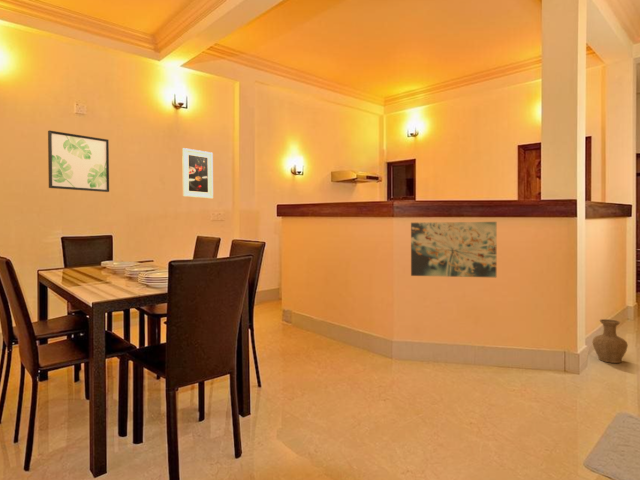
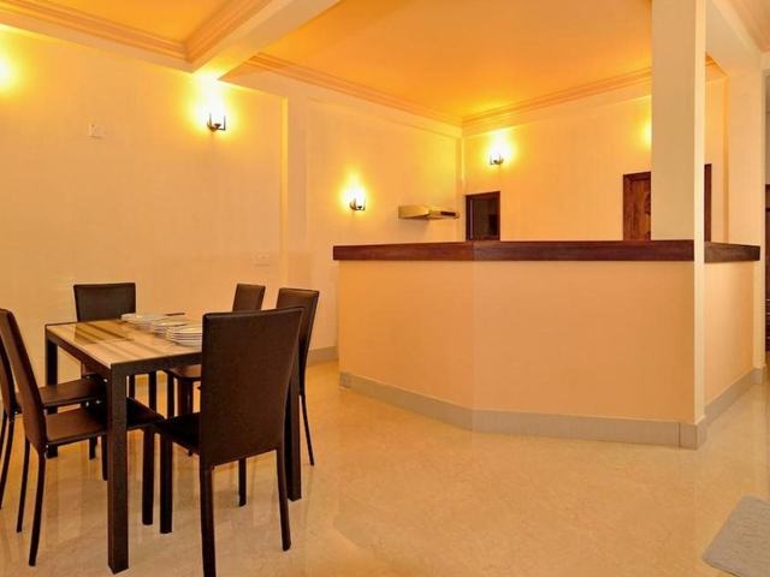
- vase [591,318,629,364]
- wall art [47,130,110,193]
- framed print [181,147,214,199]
- wall art [410,221,497,278]
